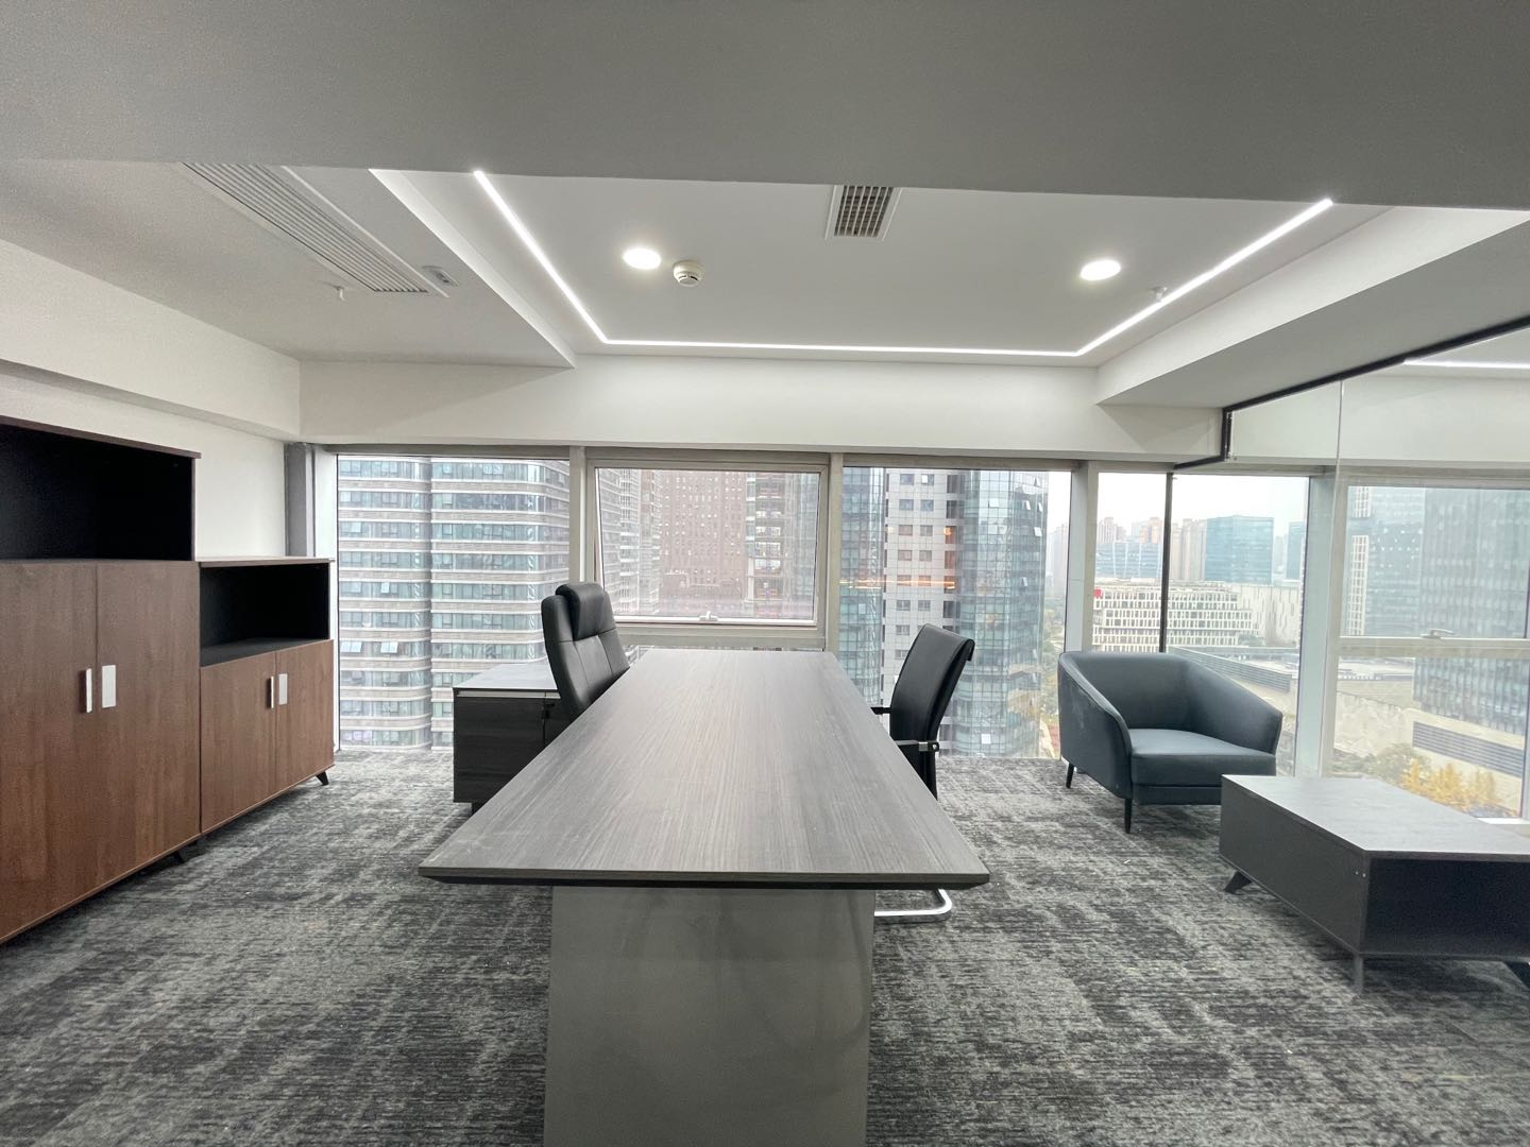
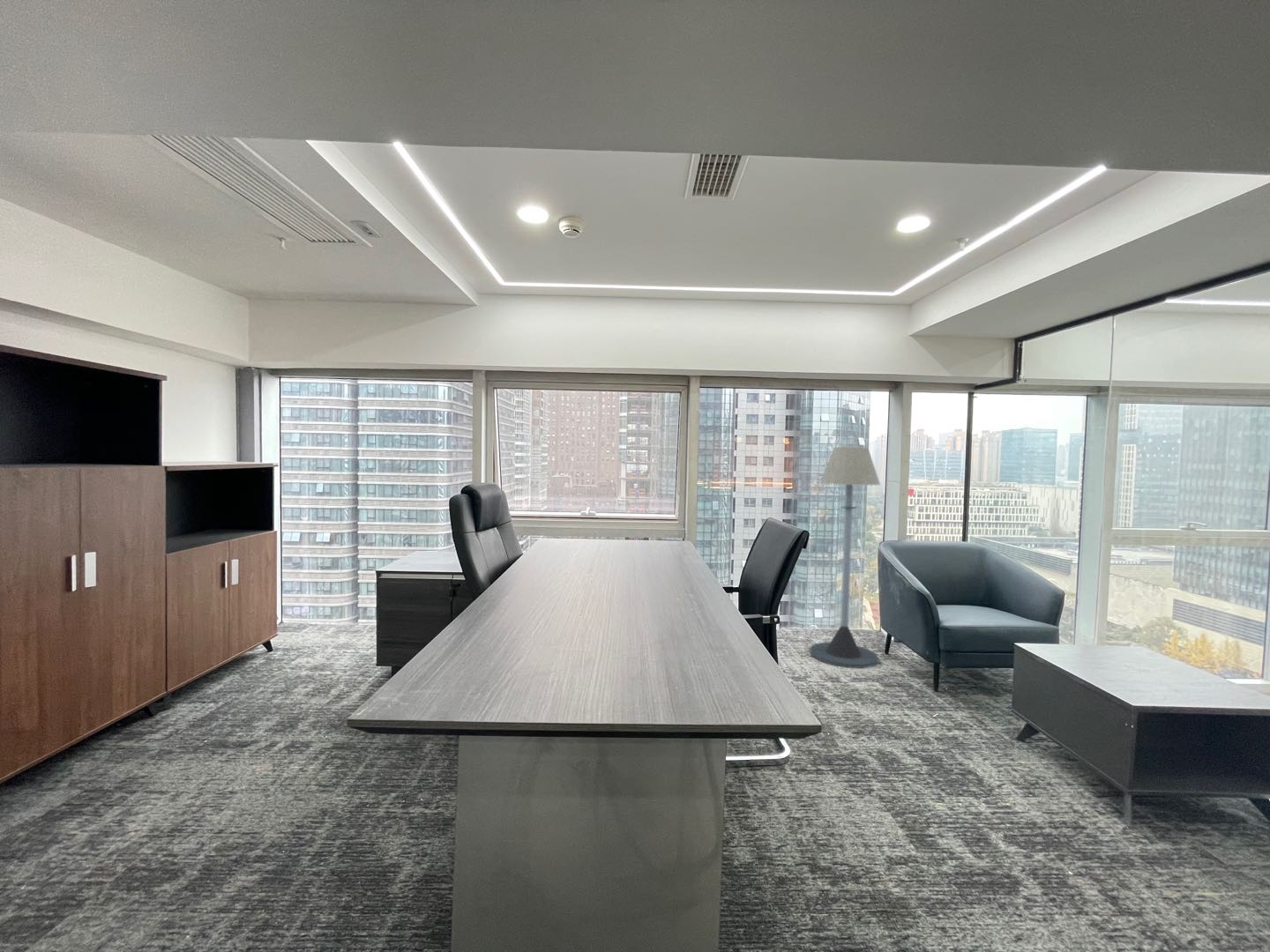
+ floor lamp [809,446,881,669]
